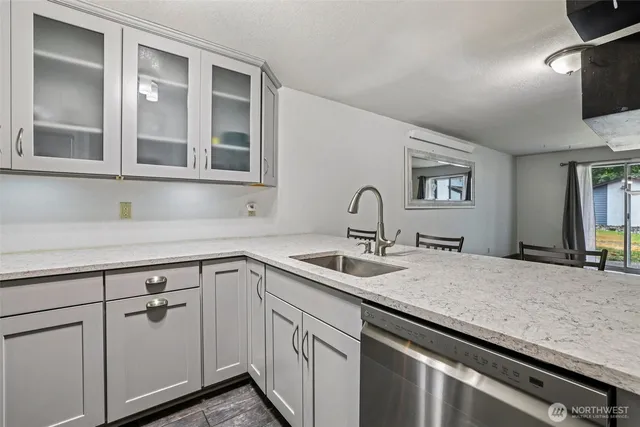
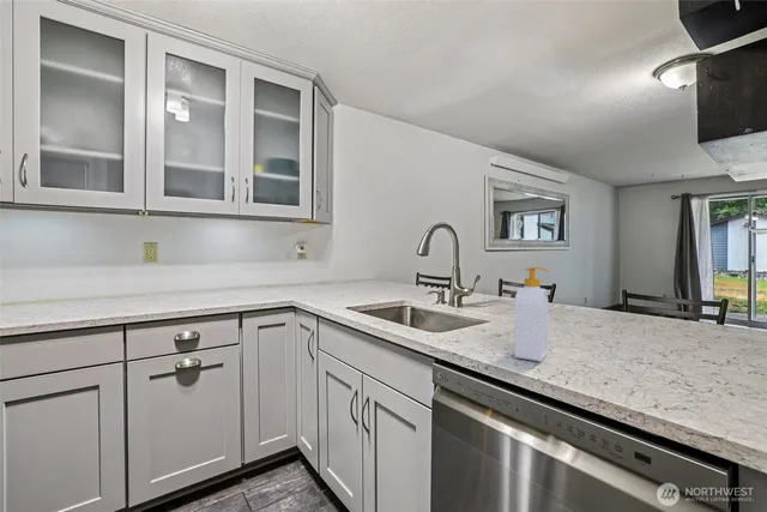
+ soap bottle [513,266,550,363]
